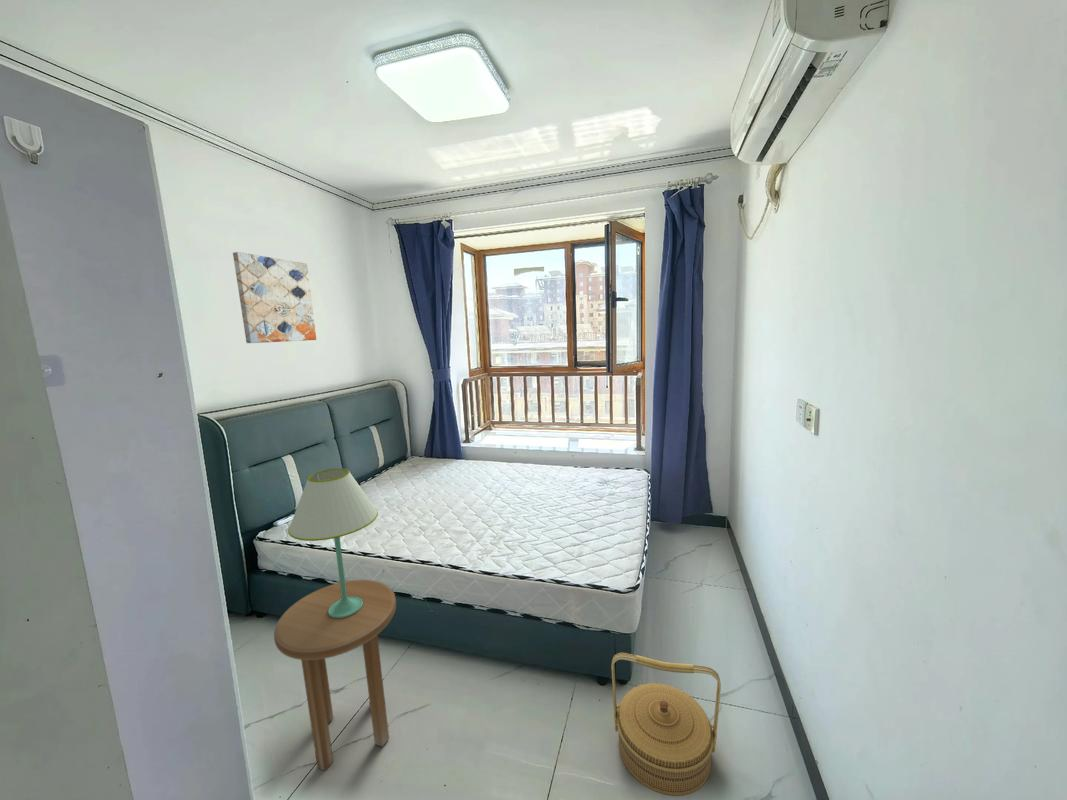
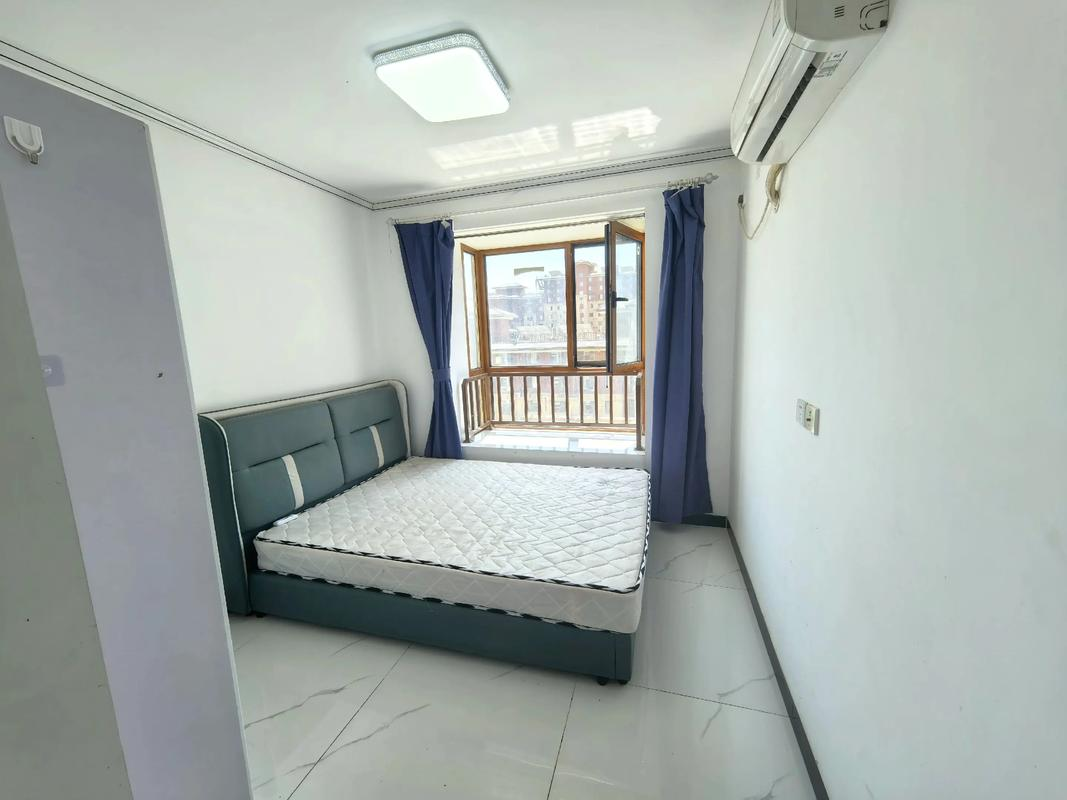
- basket [610,652,722,797]
- table lamp [287,467,379,618]
- side table [273,579,397,772]
- wall art [232,251,317,344]
